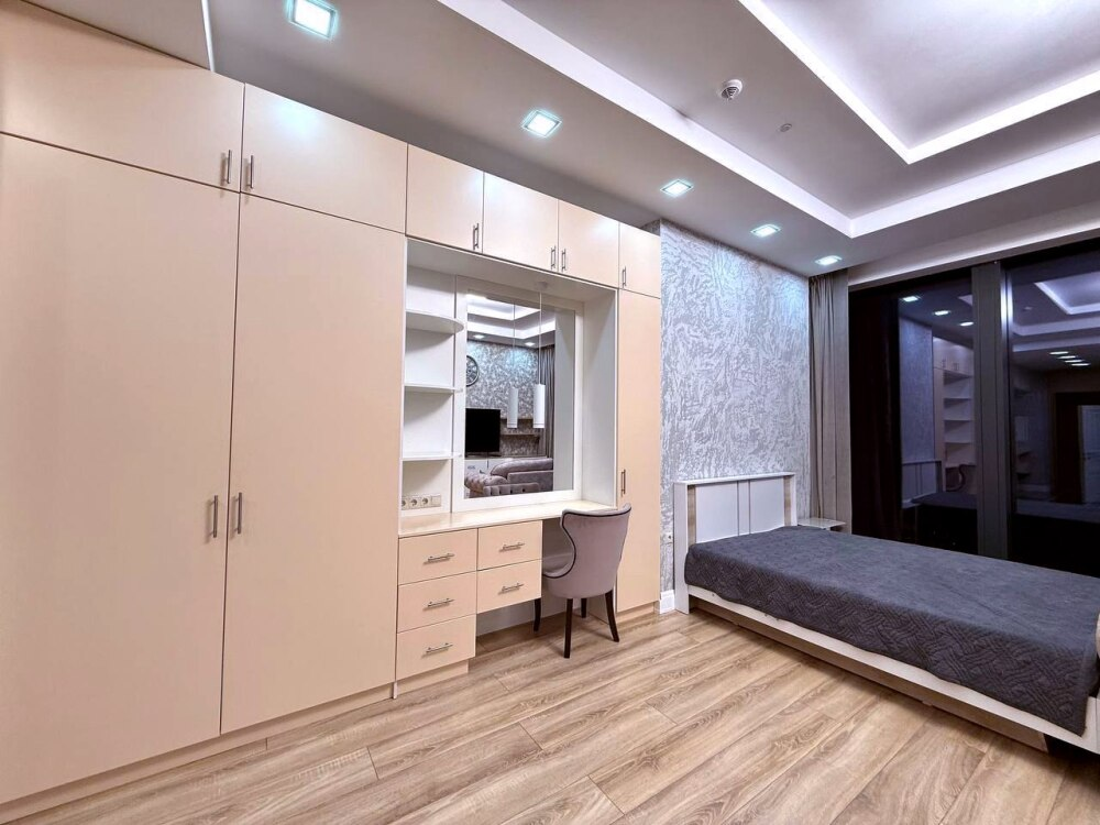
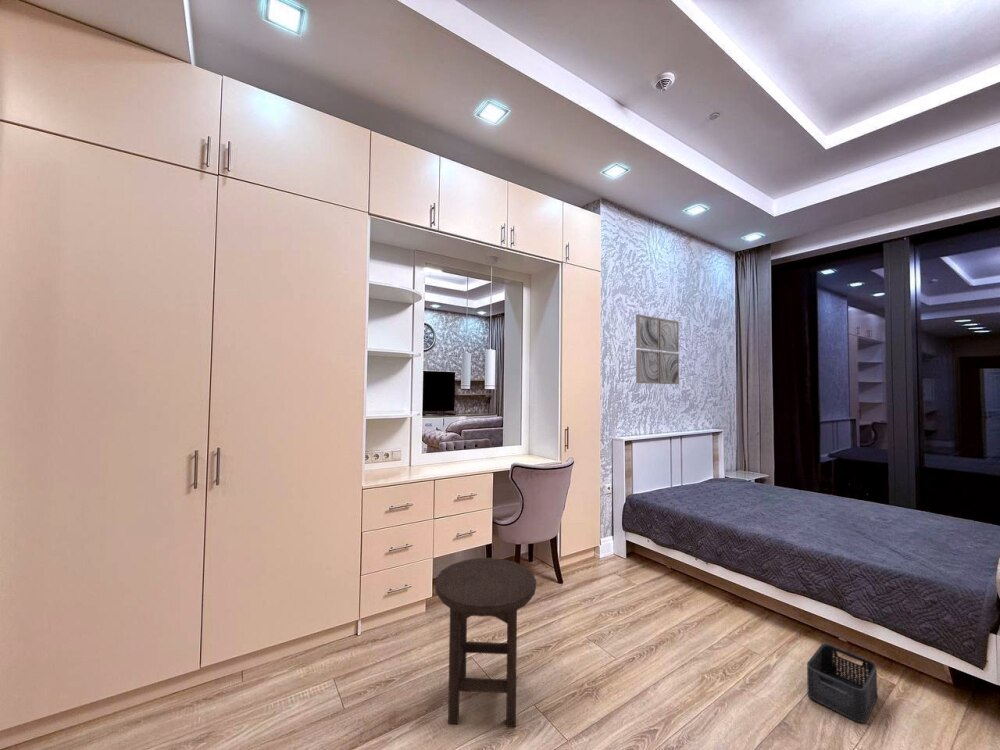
+ wall art [635,314,680,385]
+ storage bin [806,643,879,724]
+ stool [435,557,537,728]
